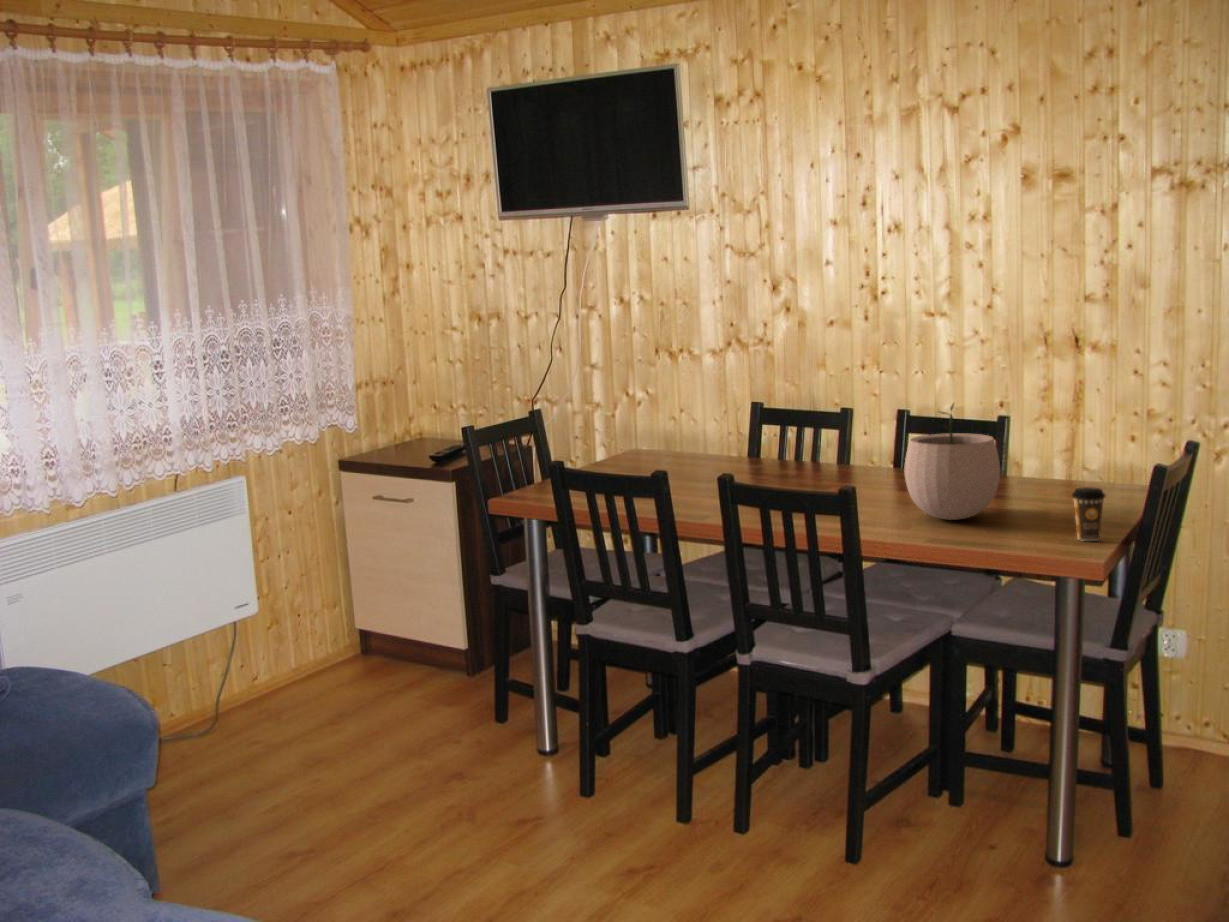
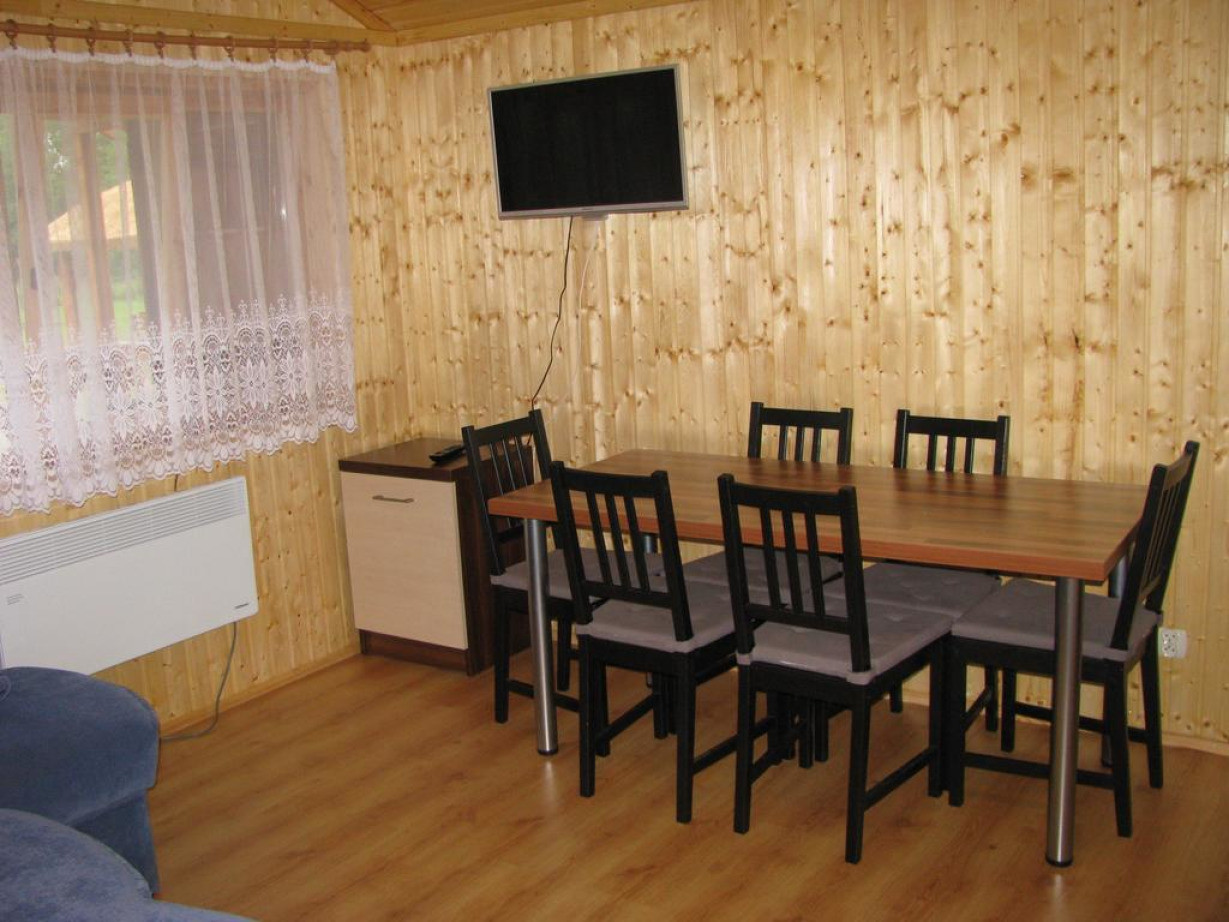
- coffee cup [1070,486,1107,542]
- plant pot [903,401,1001,521]
